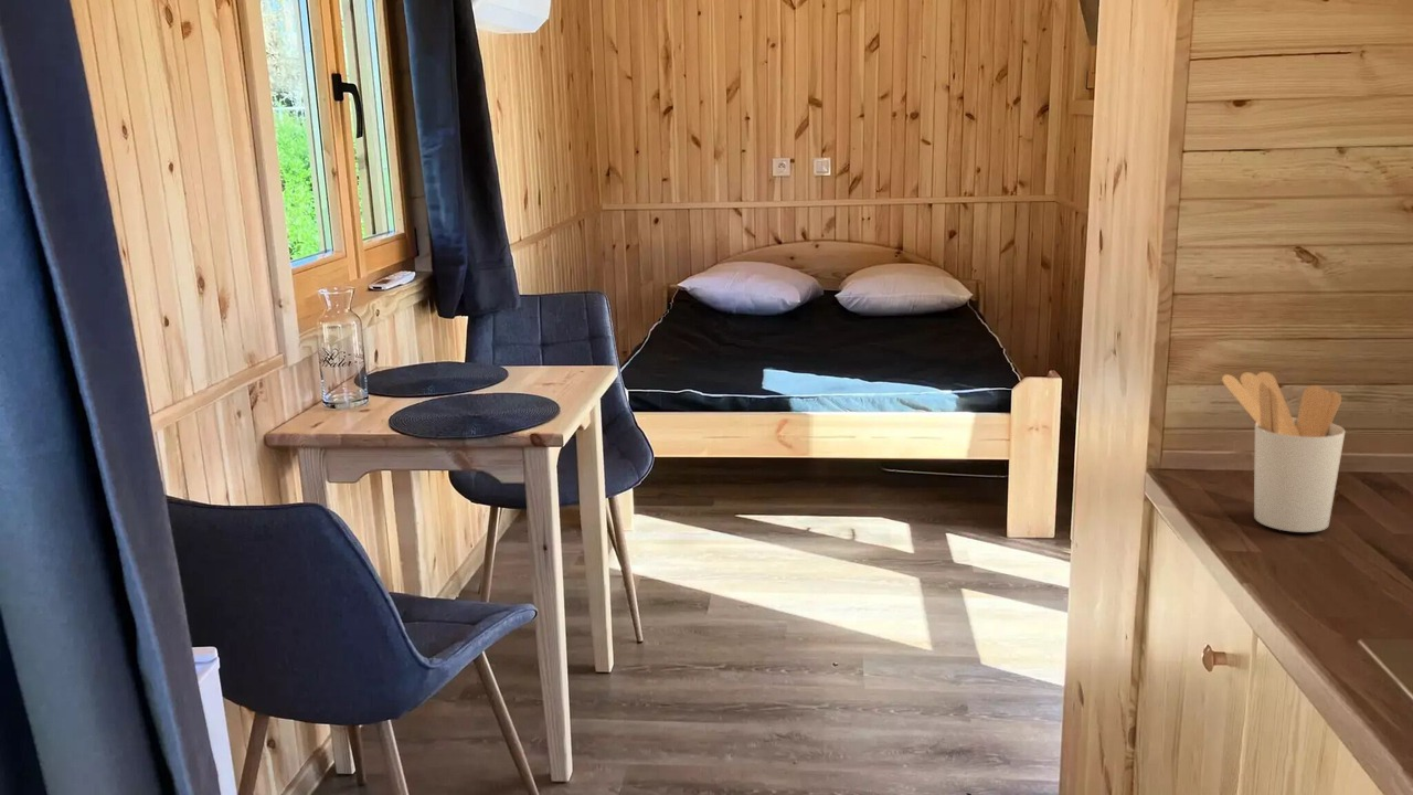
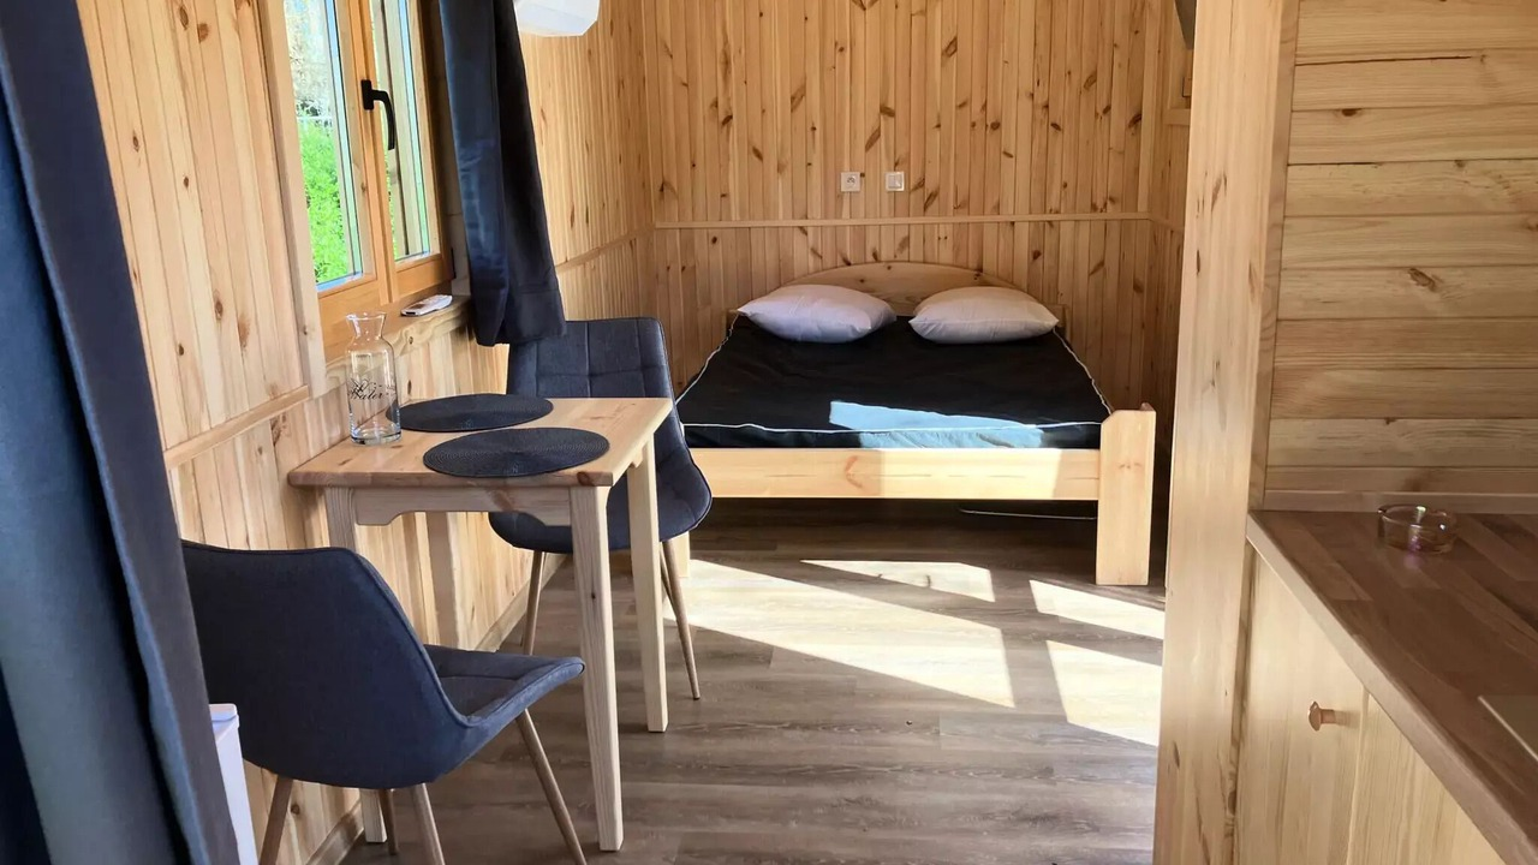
- utensil holder [1221,371,1347,533]
